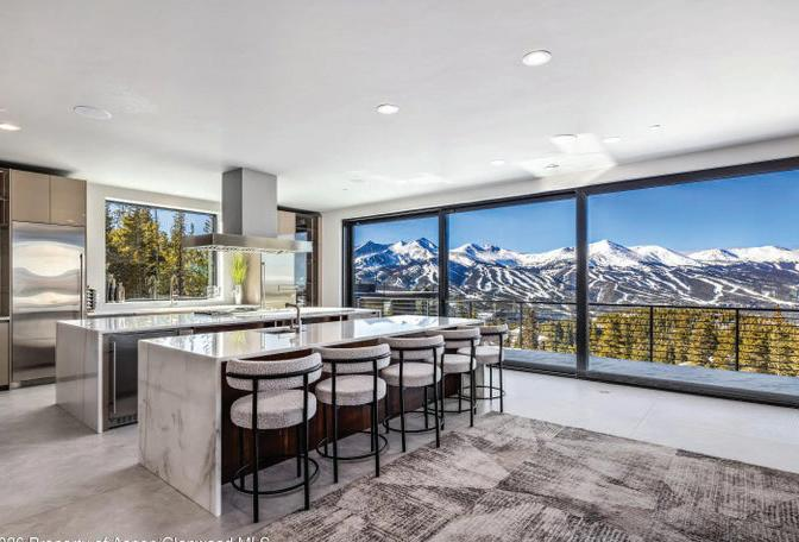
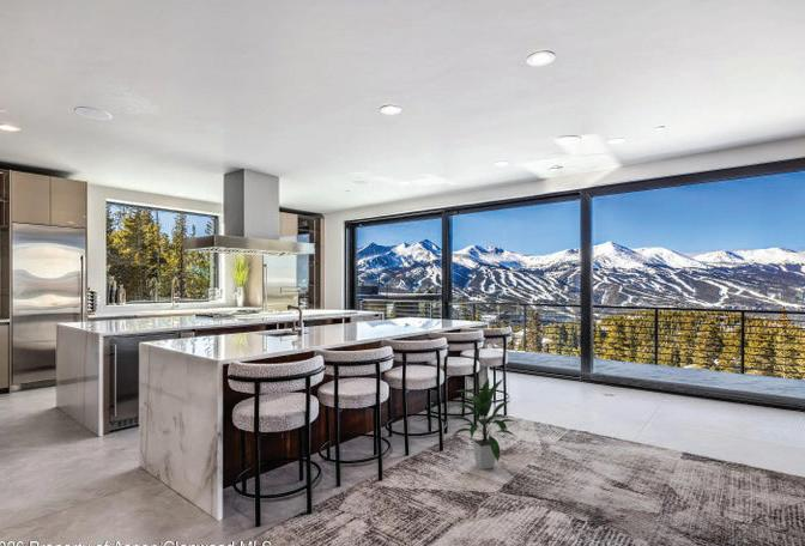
+ indoor plant [449,377,518,471]
